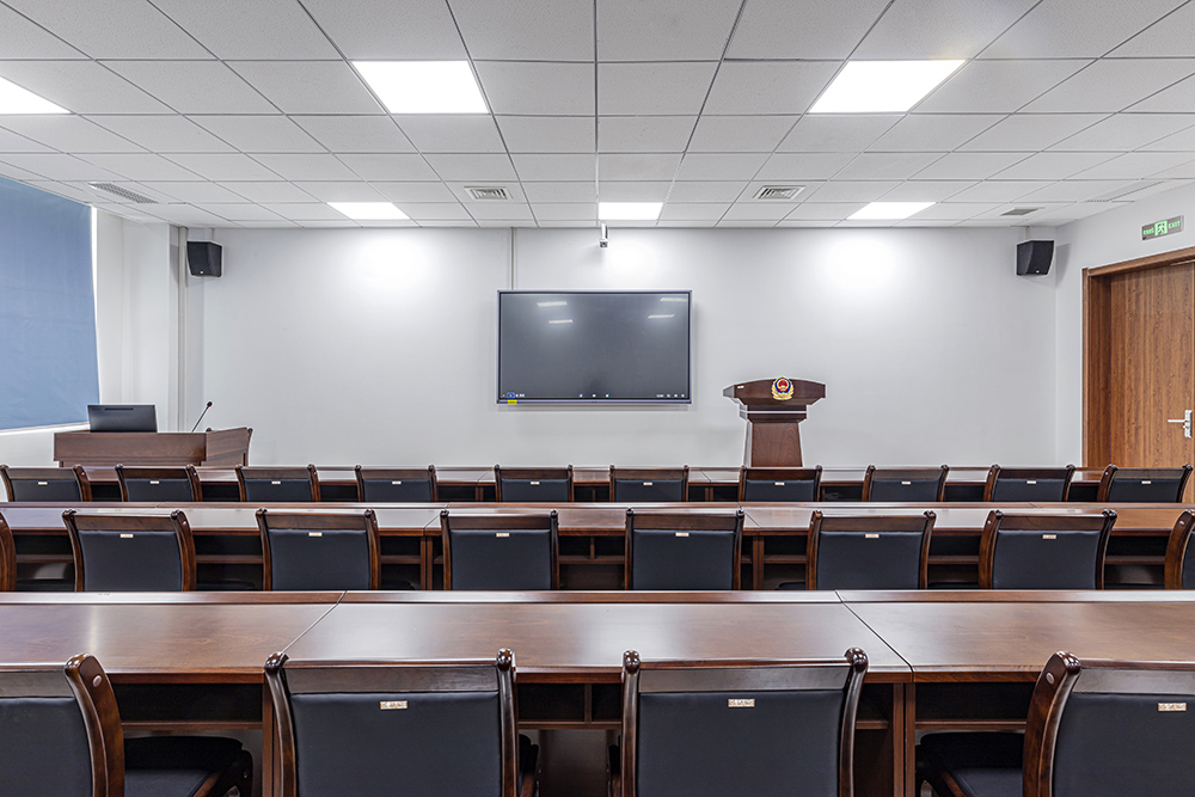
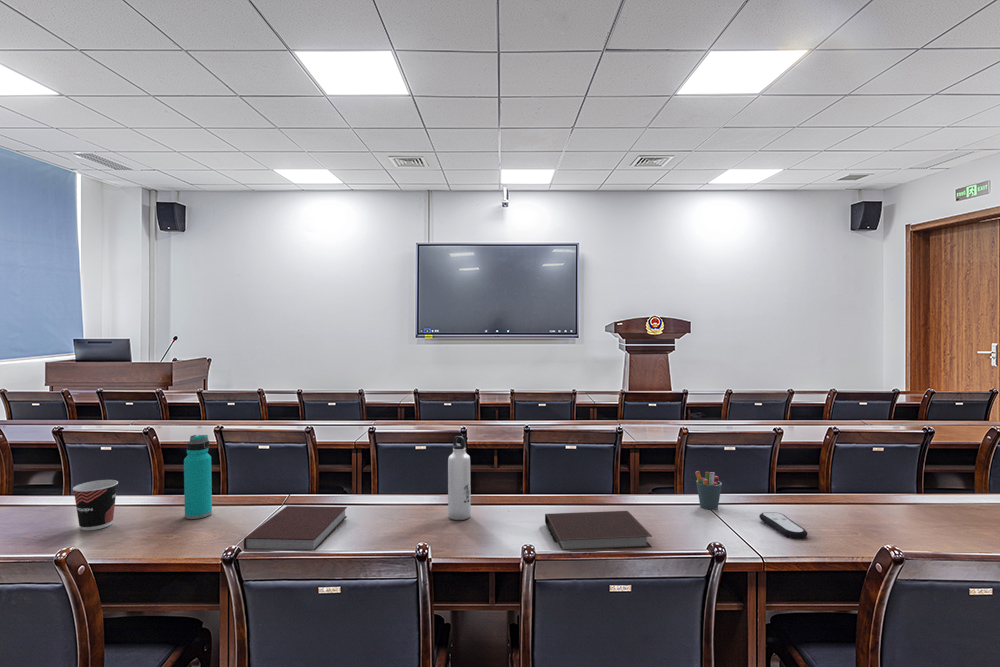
+ water bottle [447,435,472,521]
+ water bottle [183,434,213,520]
+ remote control [758,511,808,540]
+ notebook [243,505,348,551]
+ pen holder [694,470,723,511]
+ notebook [544,510,653,551]
+ cup [72,479,119,531]
